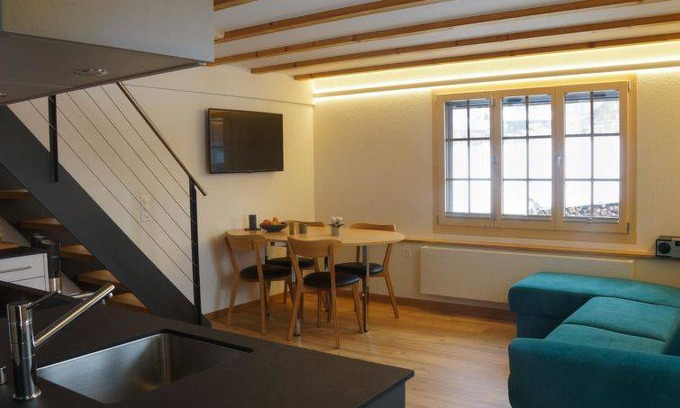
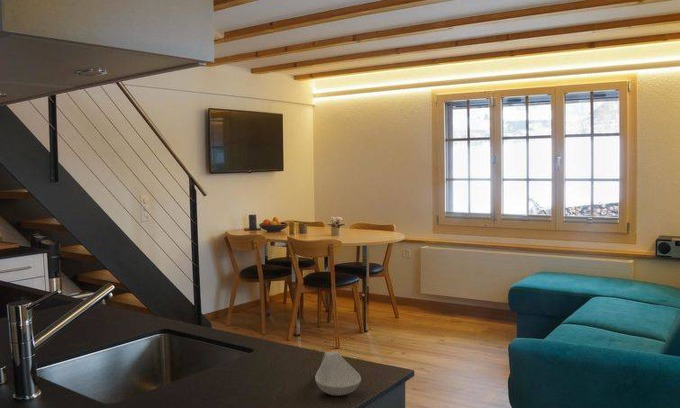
+ spoon rest [314,351,362,397]
